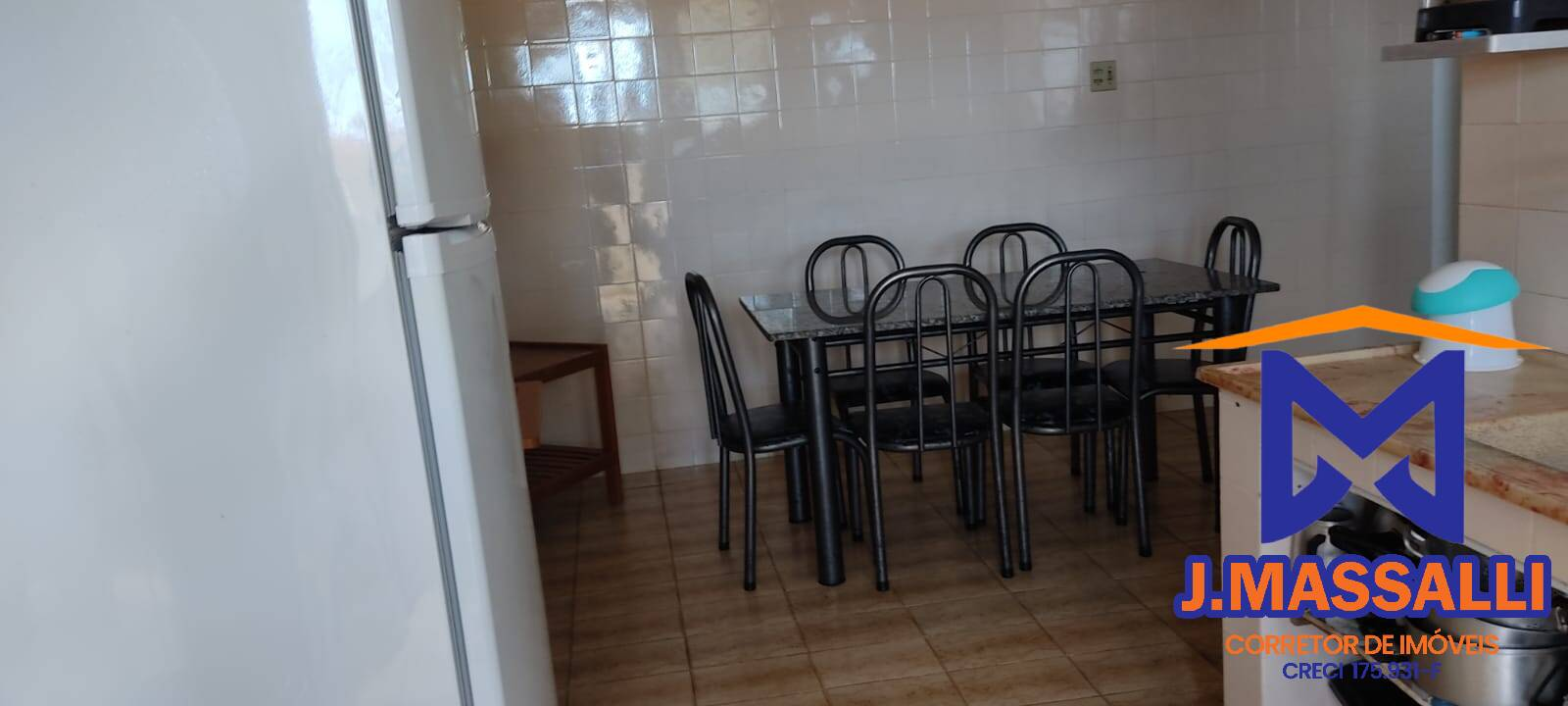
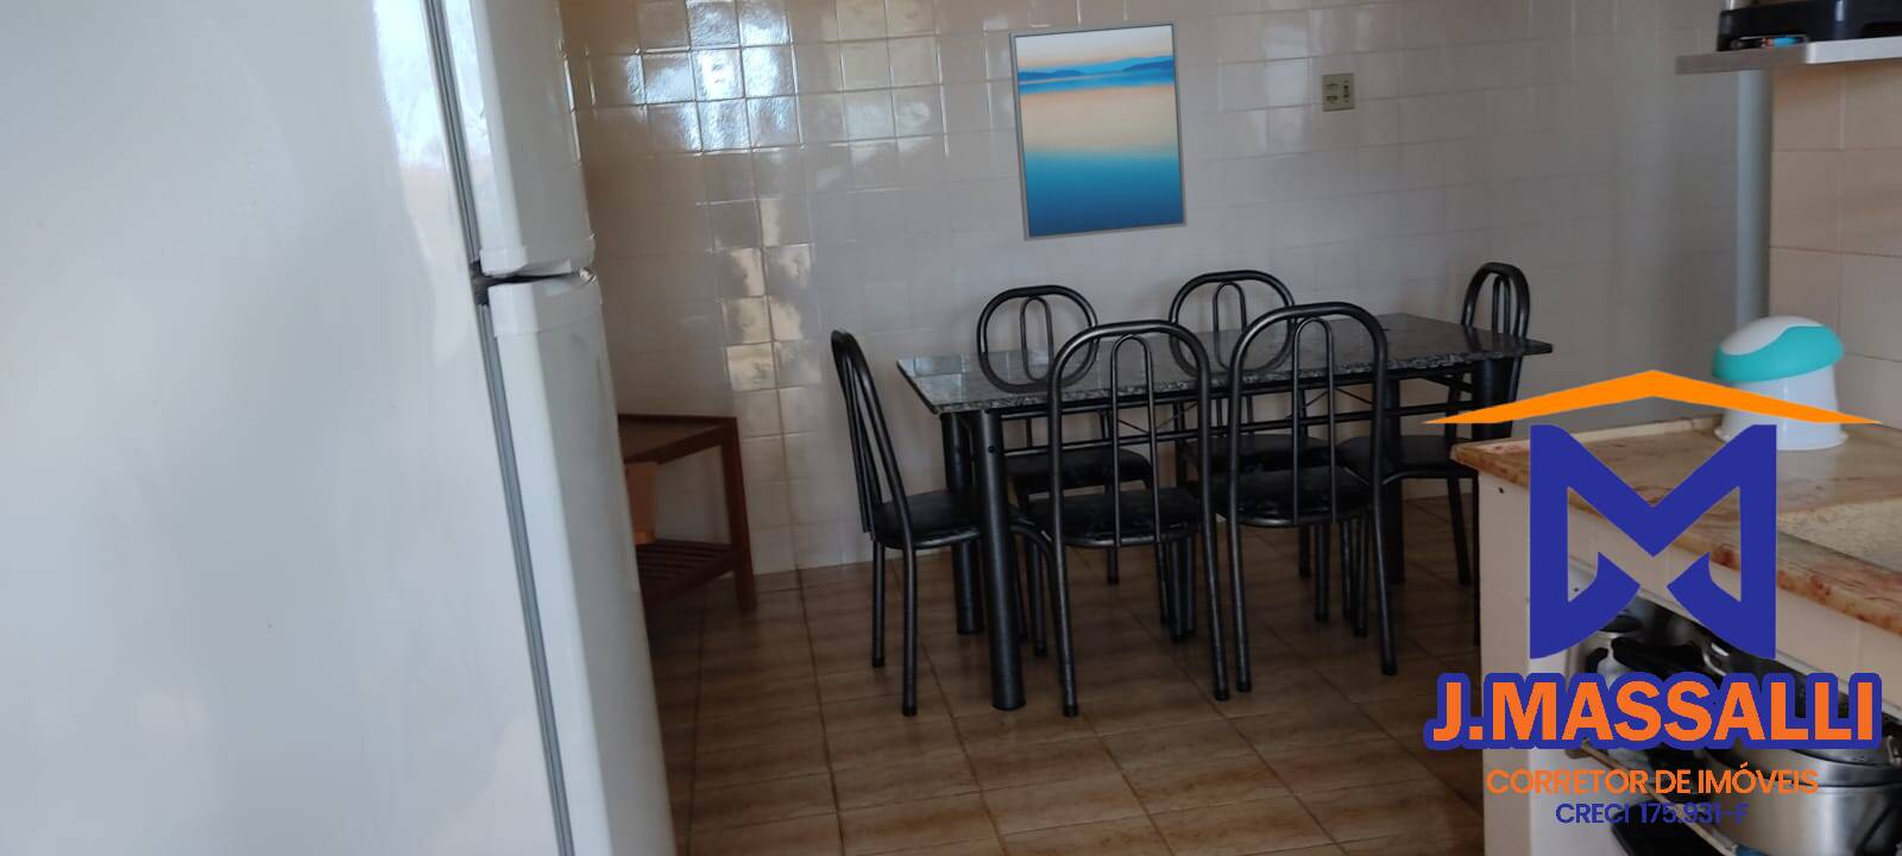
+ wall art [1007,19,1189,242]
